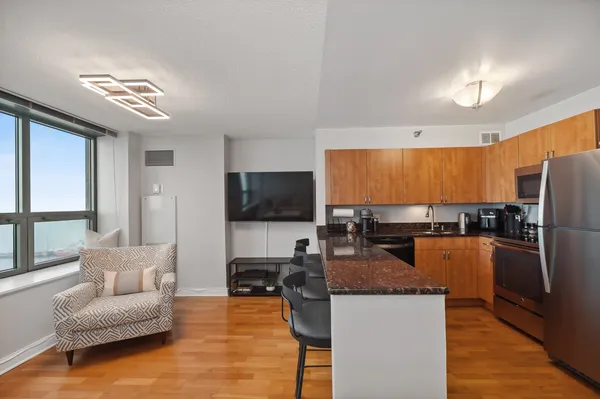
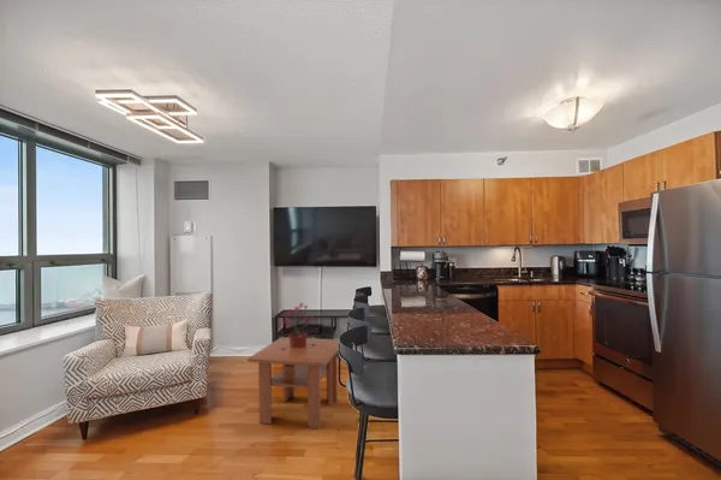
+ potted plant [281,301,315,350]
+ coffee table [246,336,340,431]
